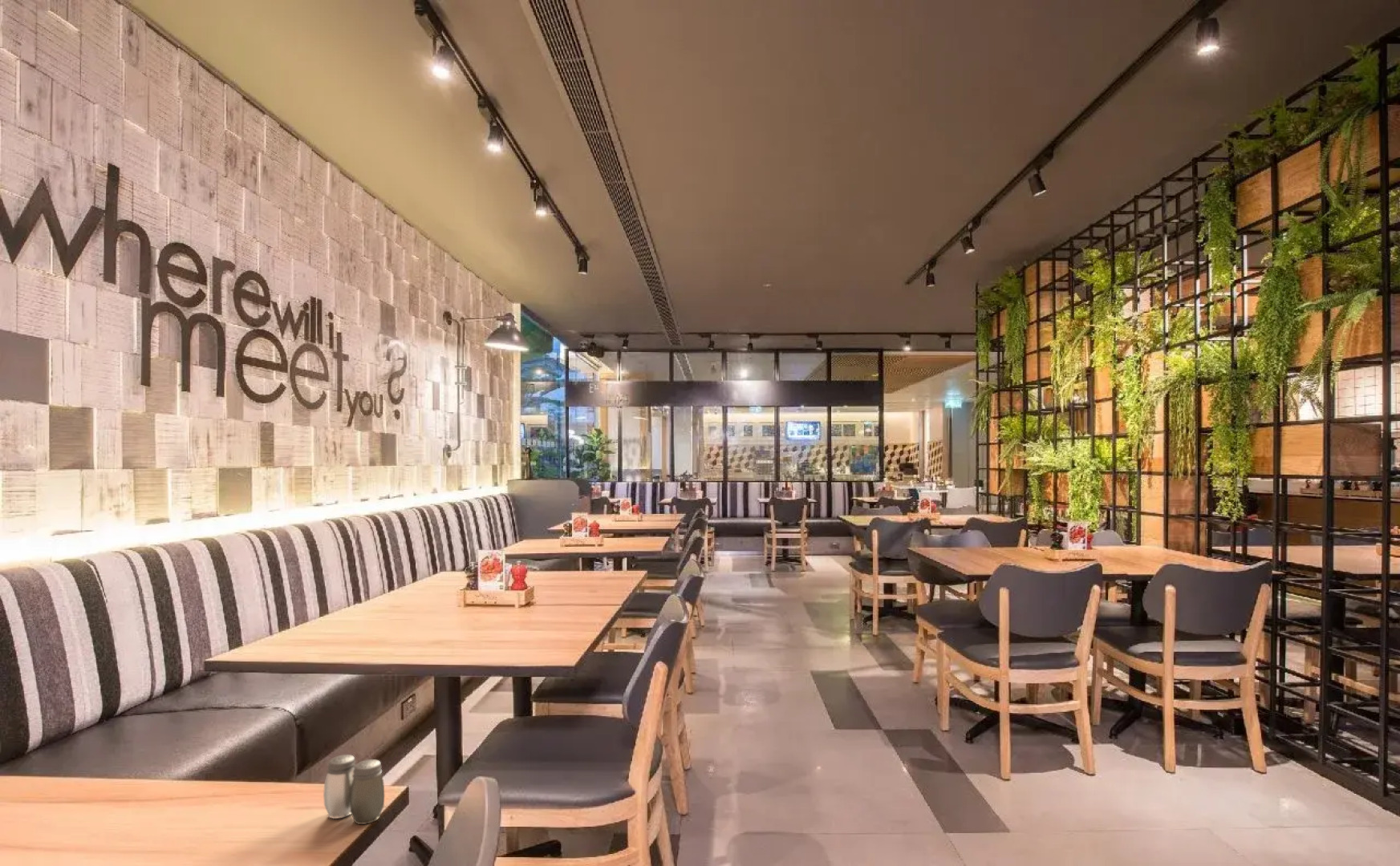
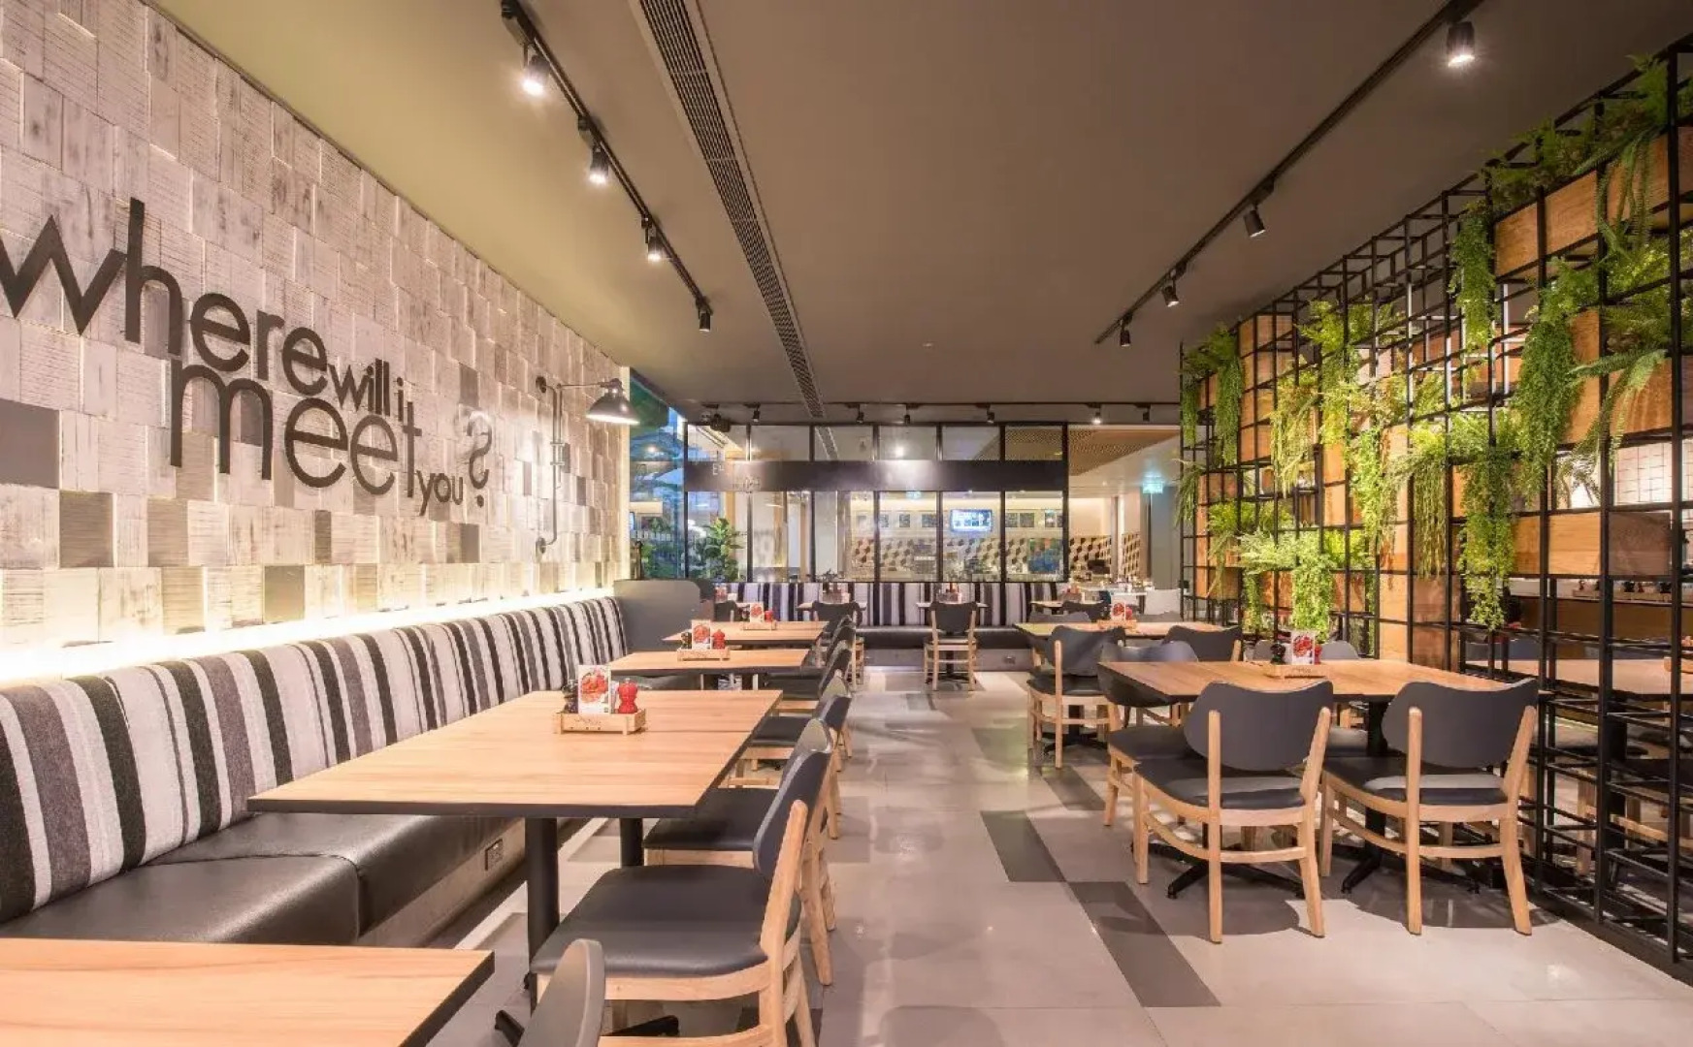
- salt and pepper shaker [323,754,385,825]
